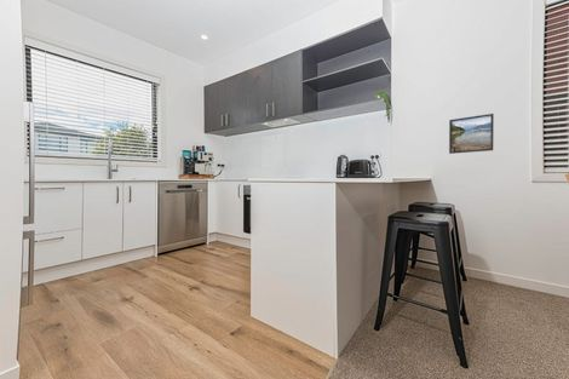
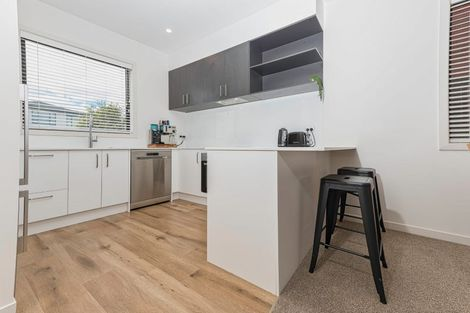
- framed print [448,113,495,155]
